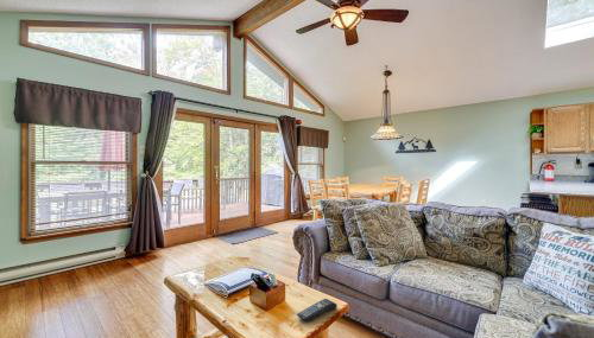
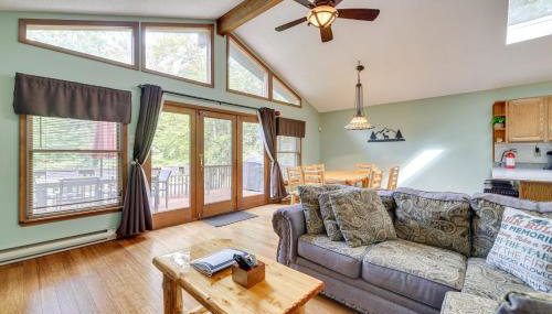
- remote control [296,298,339,323]
